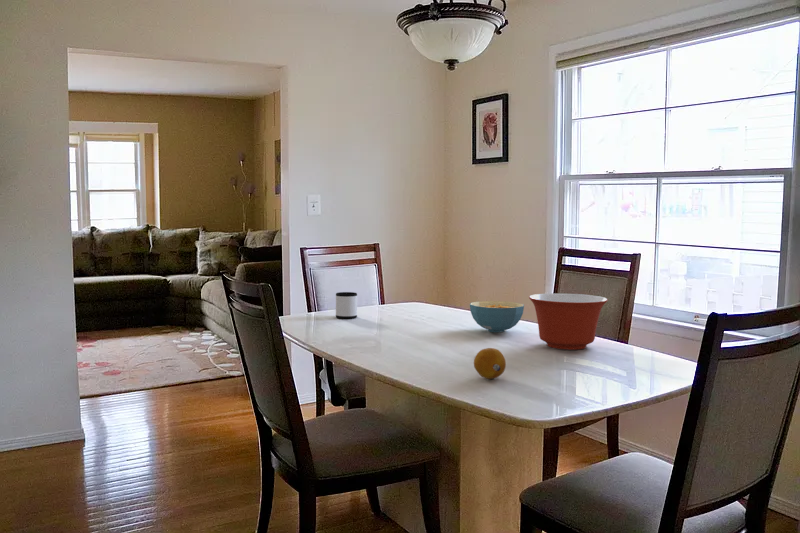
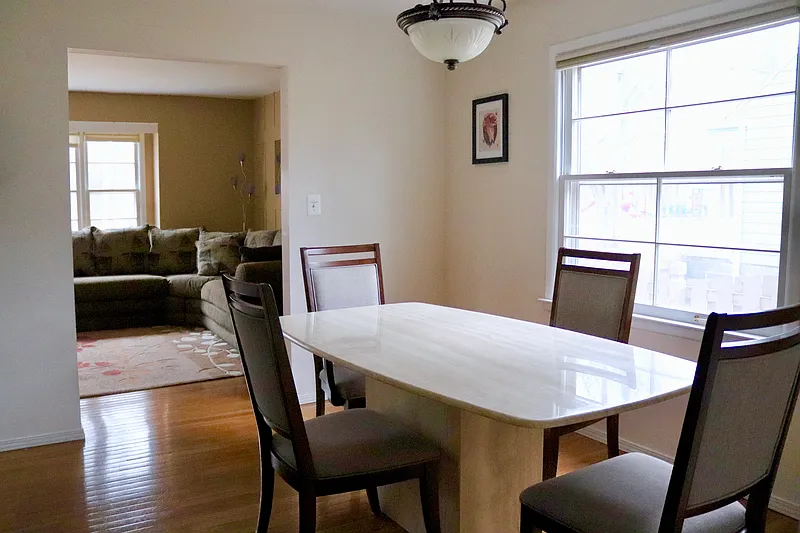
- mug [335,291,358,319]
- cereal bowl [469,300,525,333]
- mixing bowl [528,292,609,351]
- fruit [473,347,507,380]
